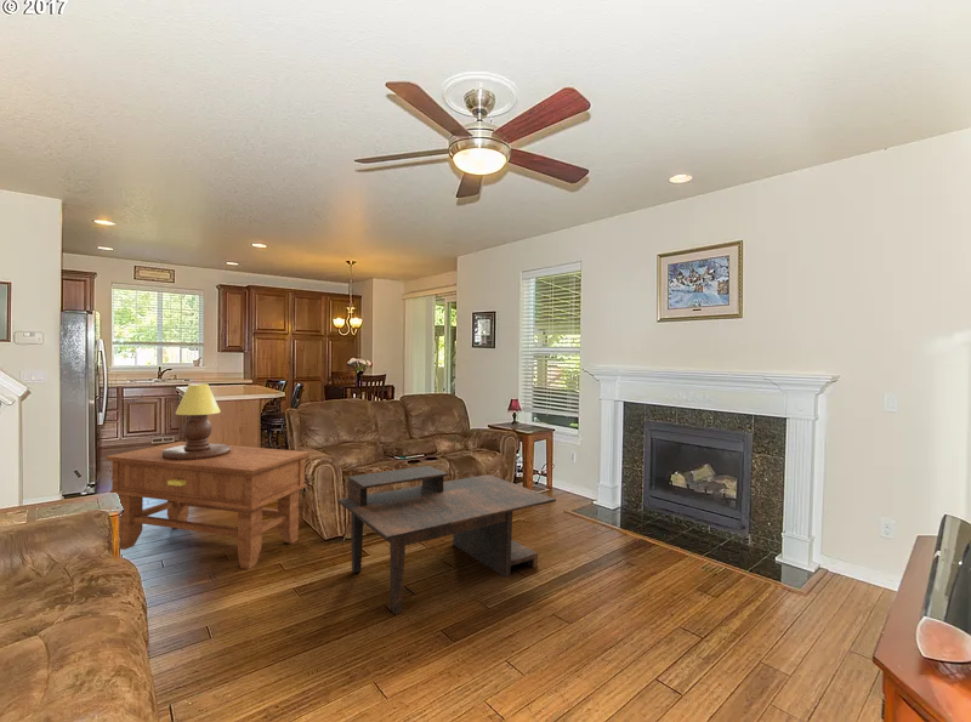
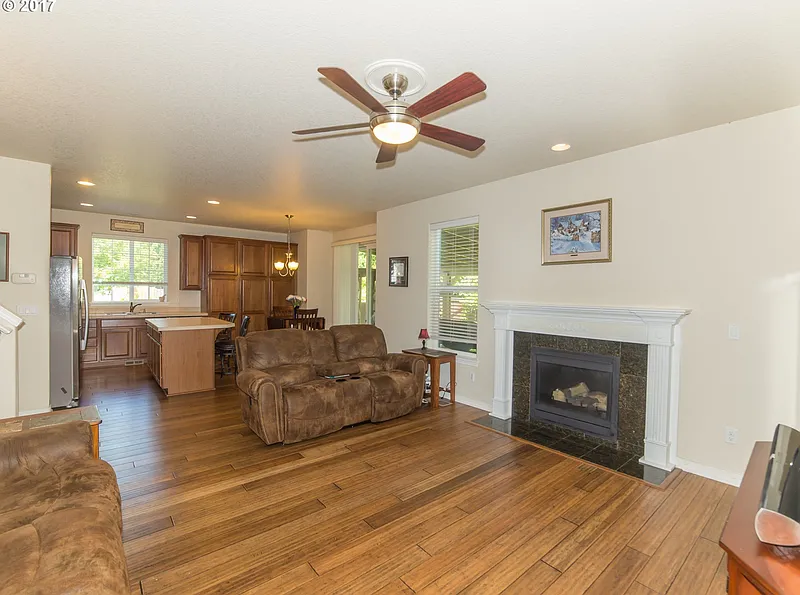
- coffee table [336,465,557,615]
- table lamp [163,382,231,460]
- side table [104,440,311,570]
